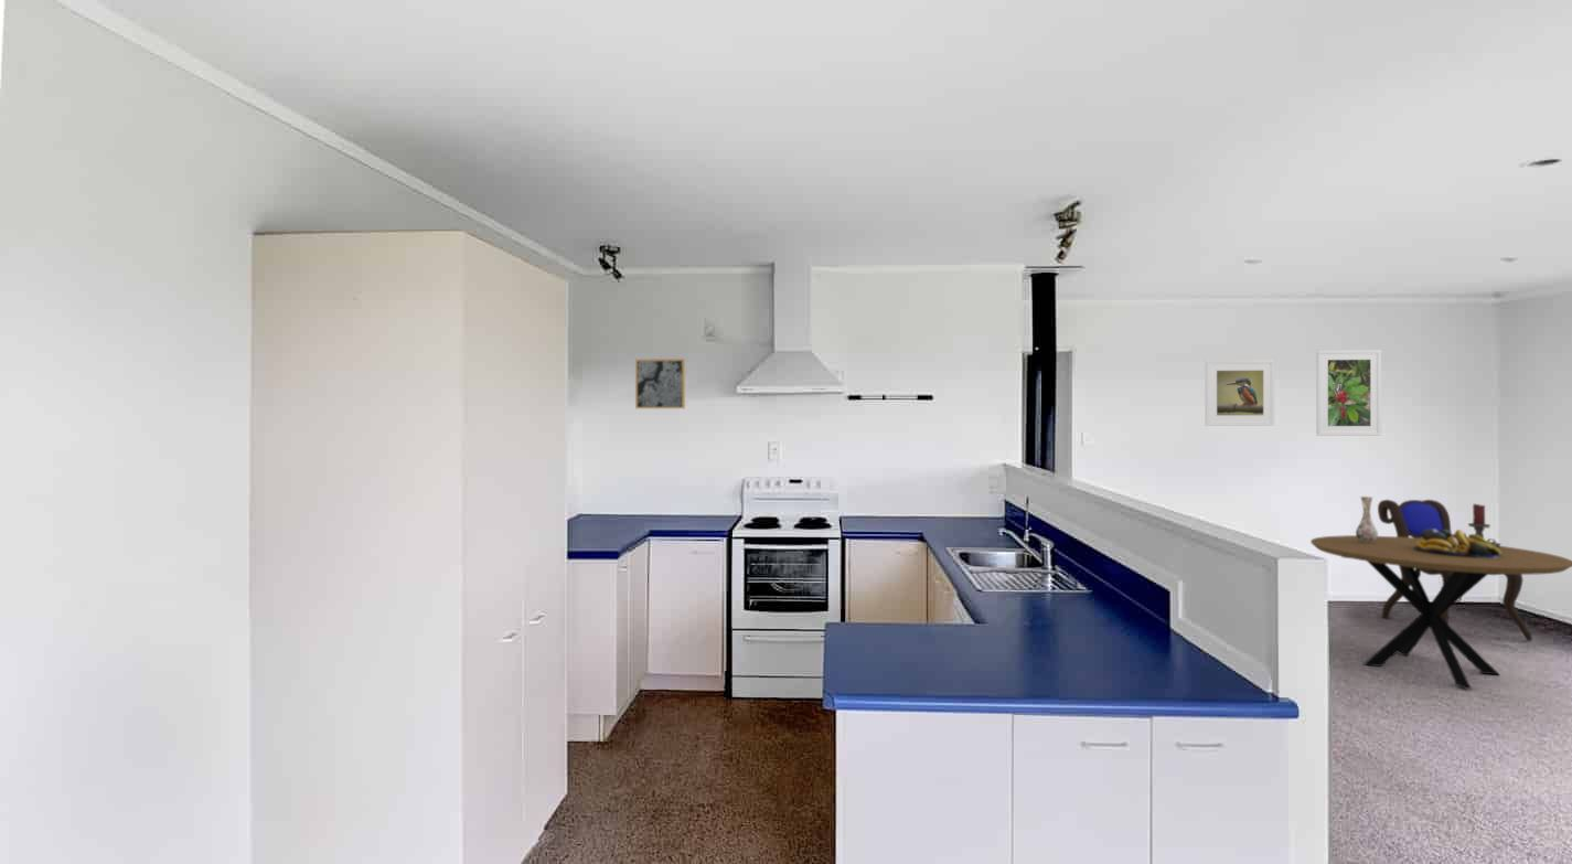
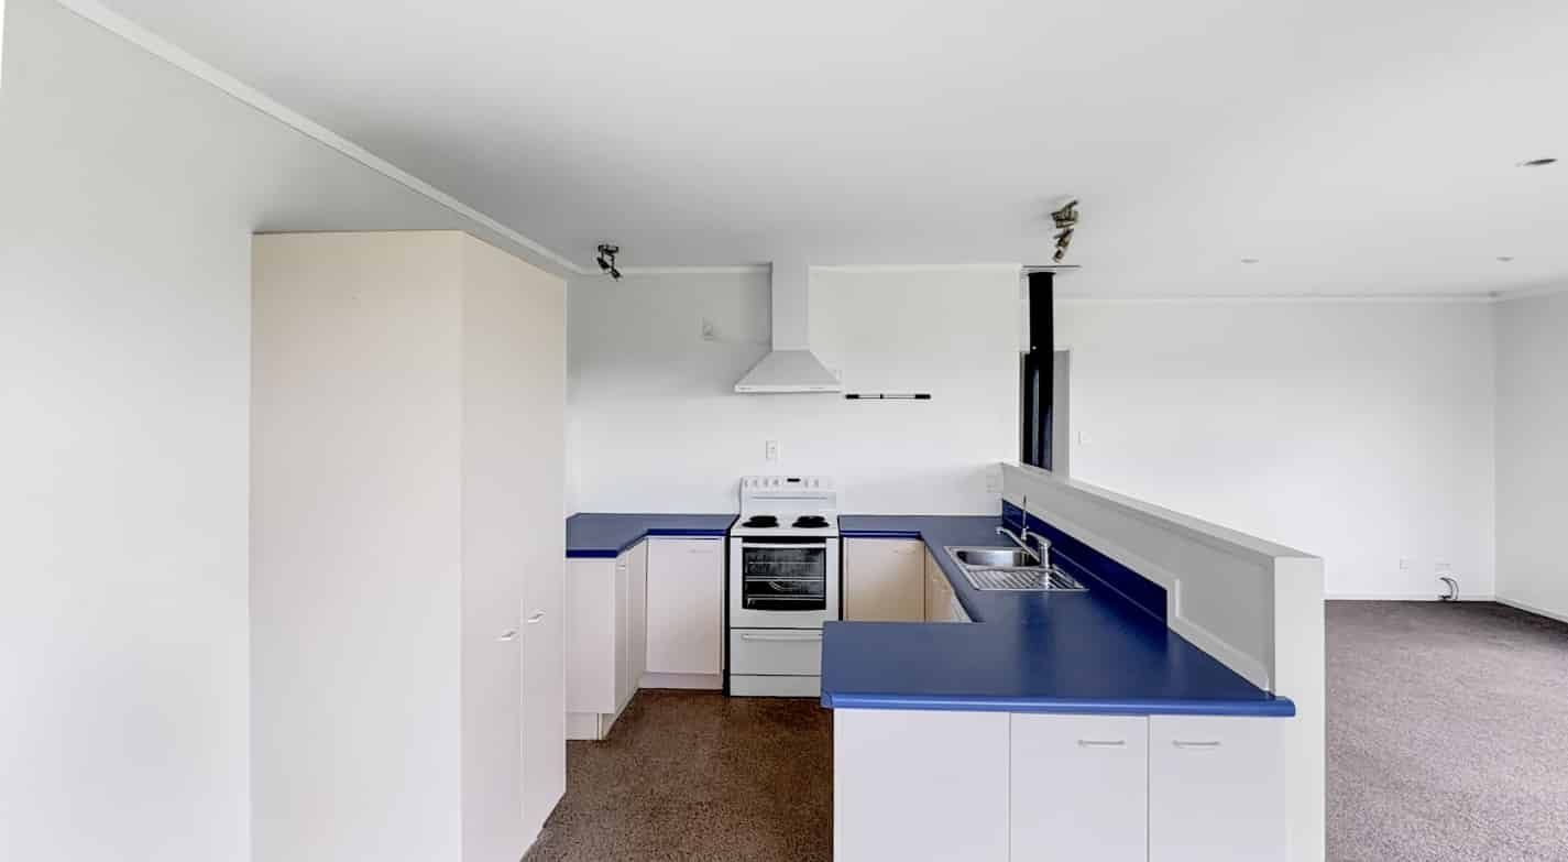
- vase [1355,495,1379,543]
- wall art [634,358,686,409]
- fruit bowl [1414,529,1501,558]
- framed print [1205,359,1275,427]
- chair [1377,499,1533,641]
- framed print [1315,349,1382,437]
- candle holder [1467,503,1501,547]
- dining table [1309,534,1572,691]
